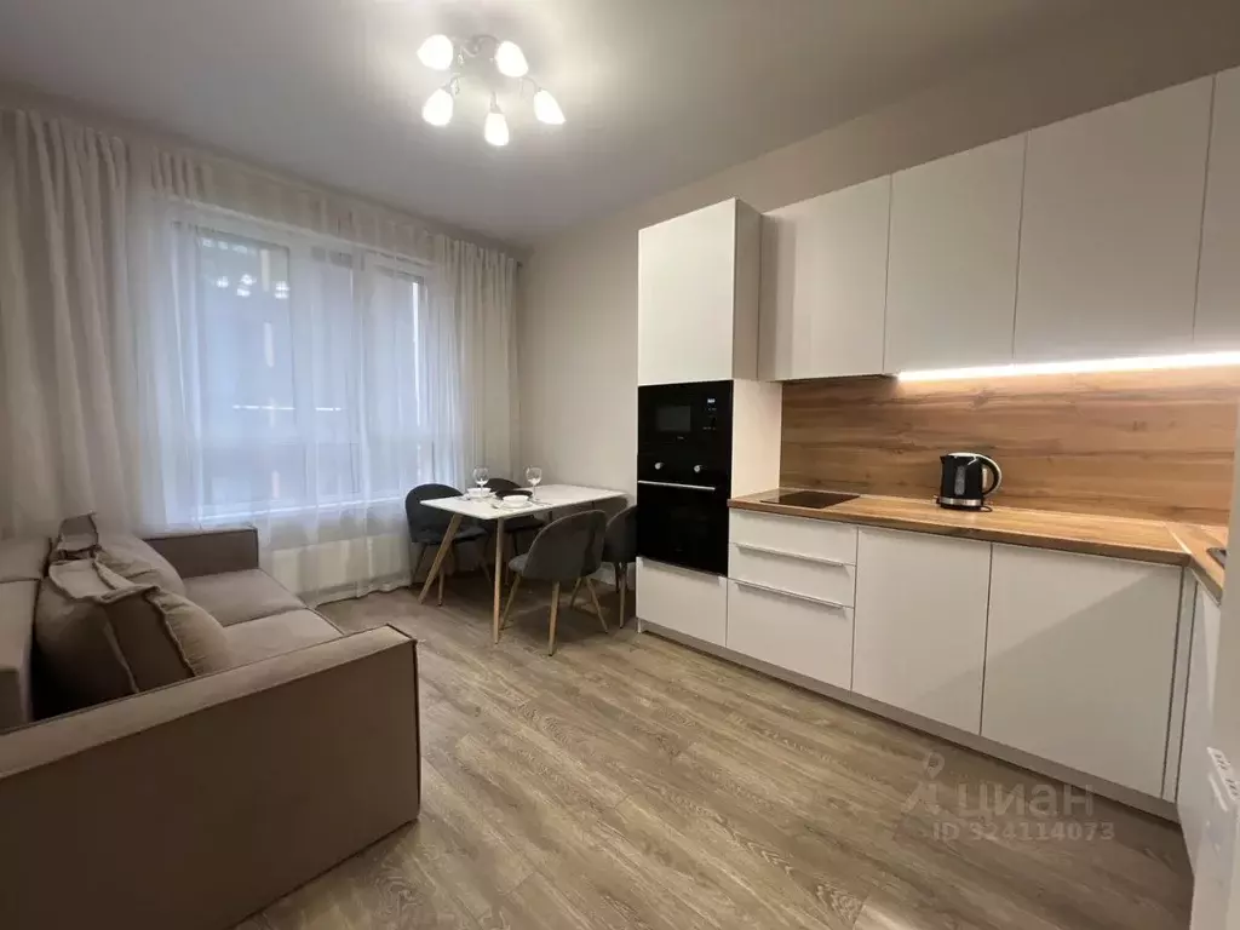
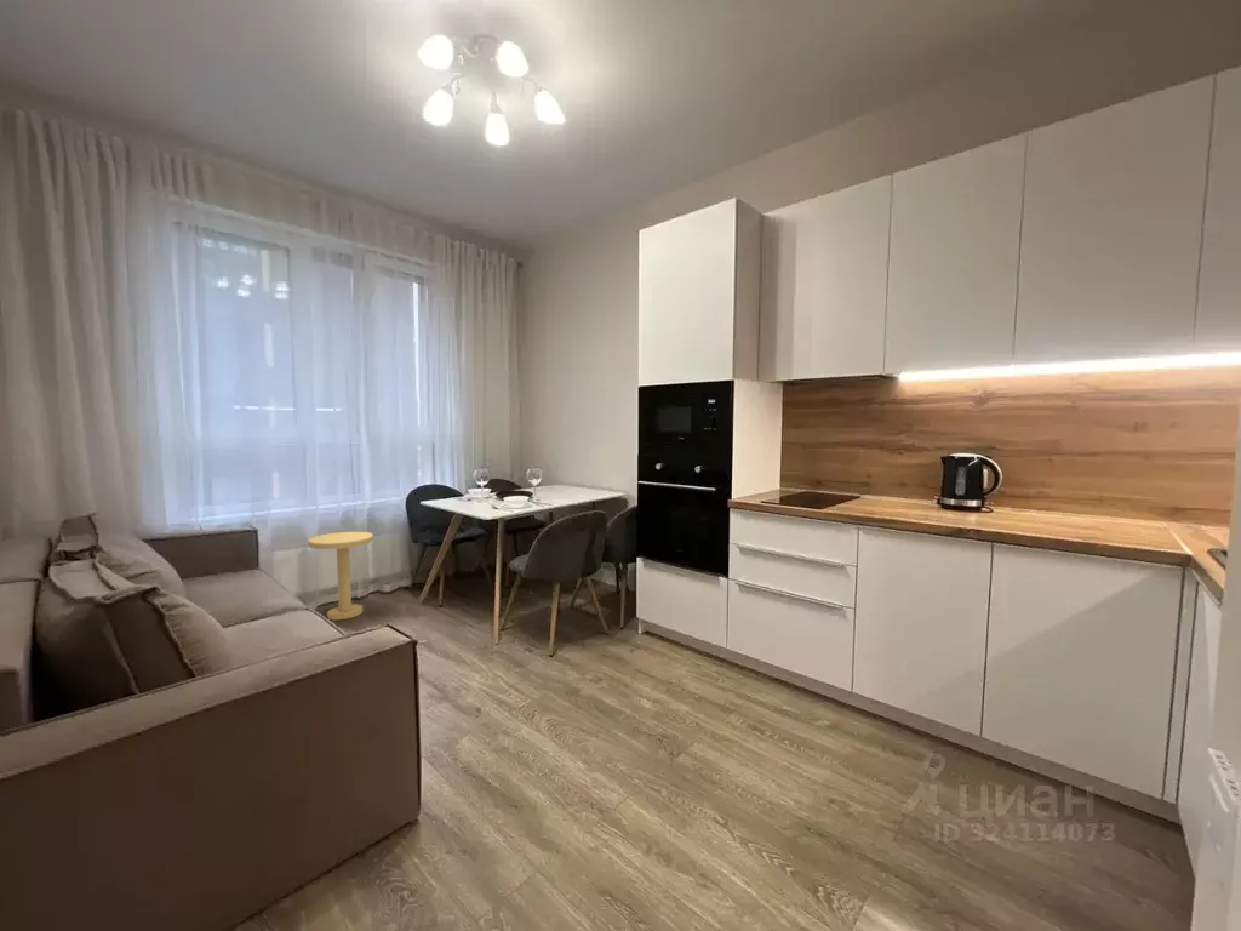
+ side table [307,531,374,621]
